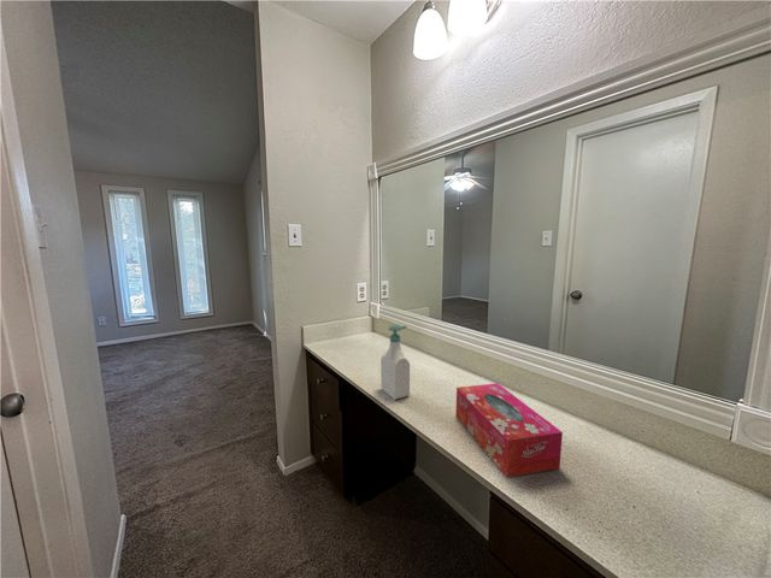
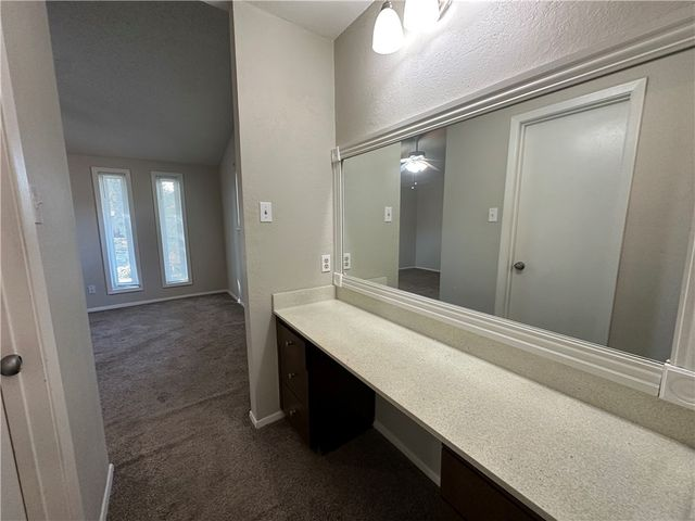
- soap bottle [379,323,411,401]
- tissue box [454,382,564,479]
